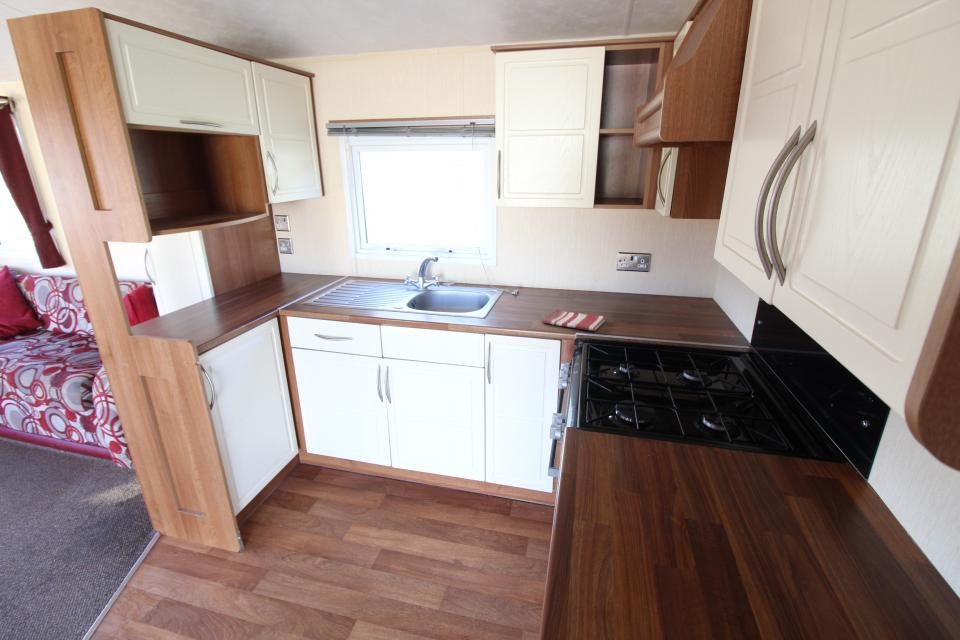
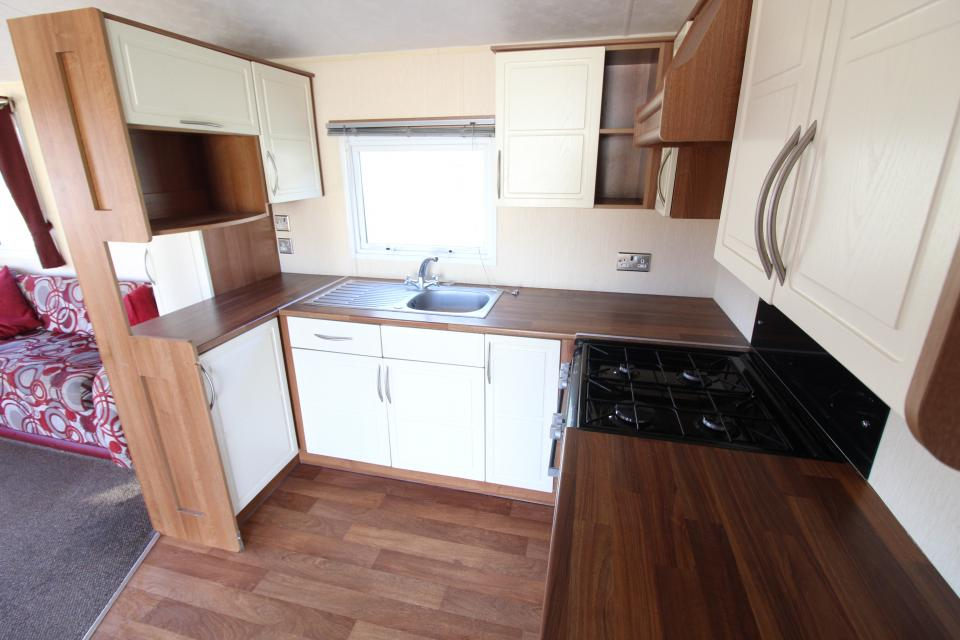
- dish towel [541,308,606,332]
